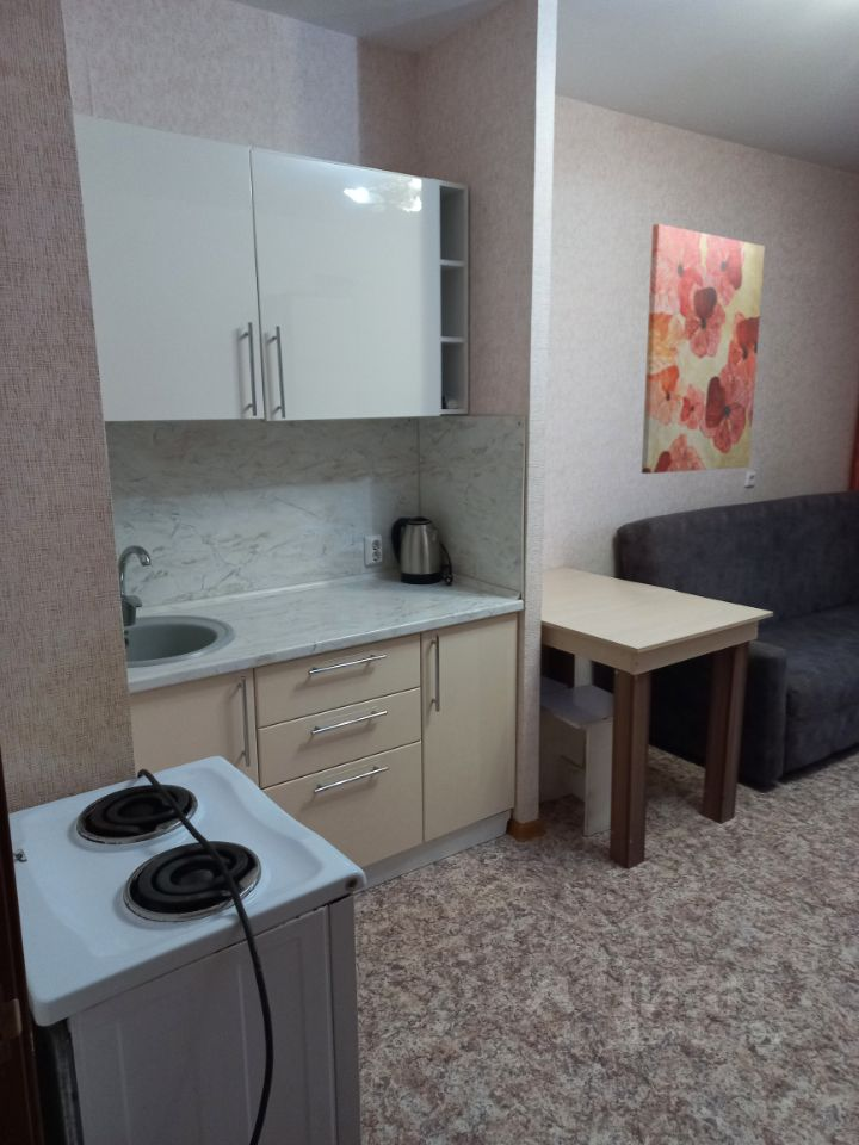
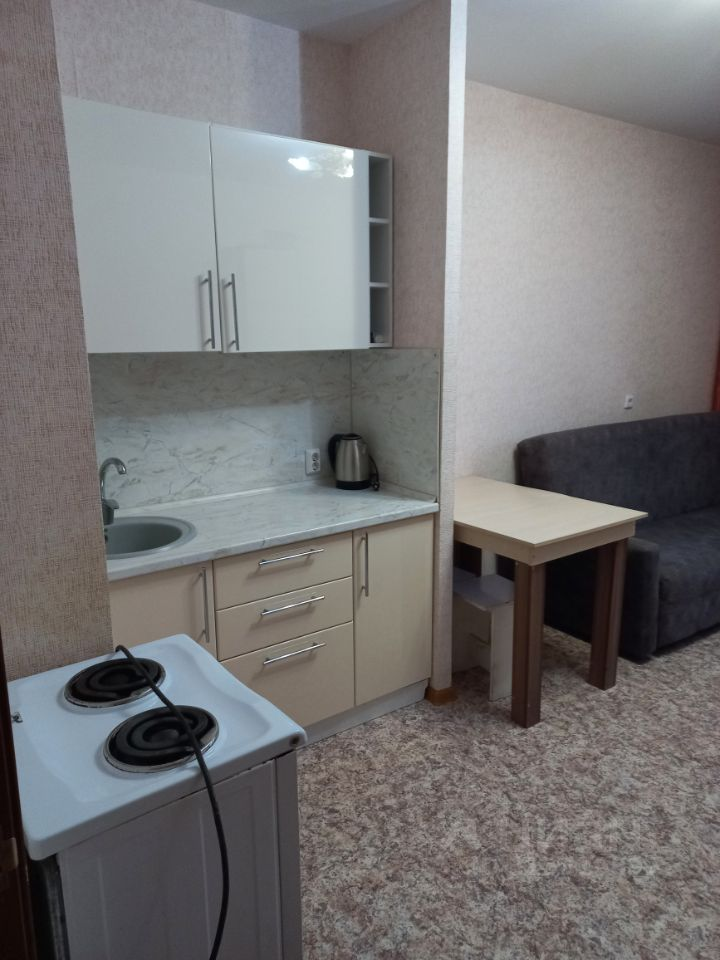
- wall art [641,222,766,475]
